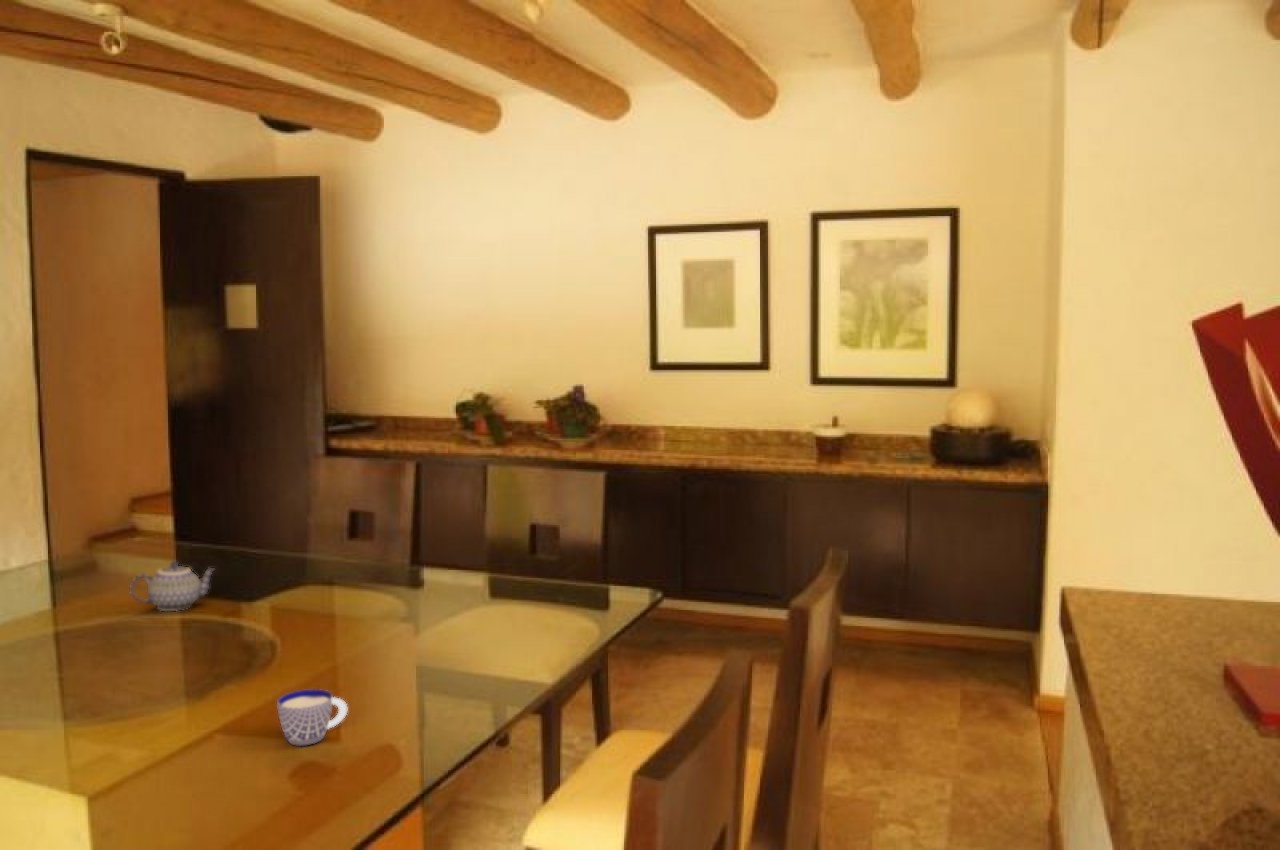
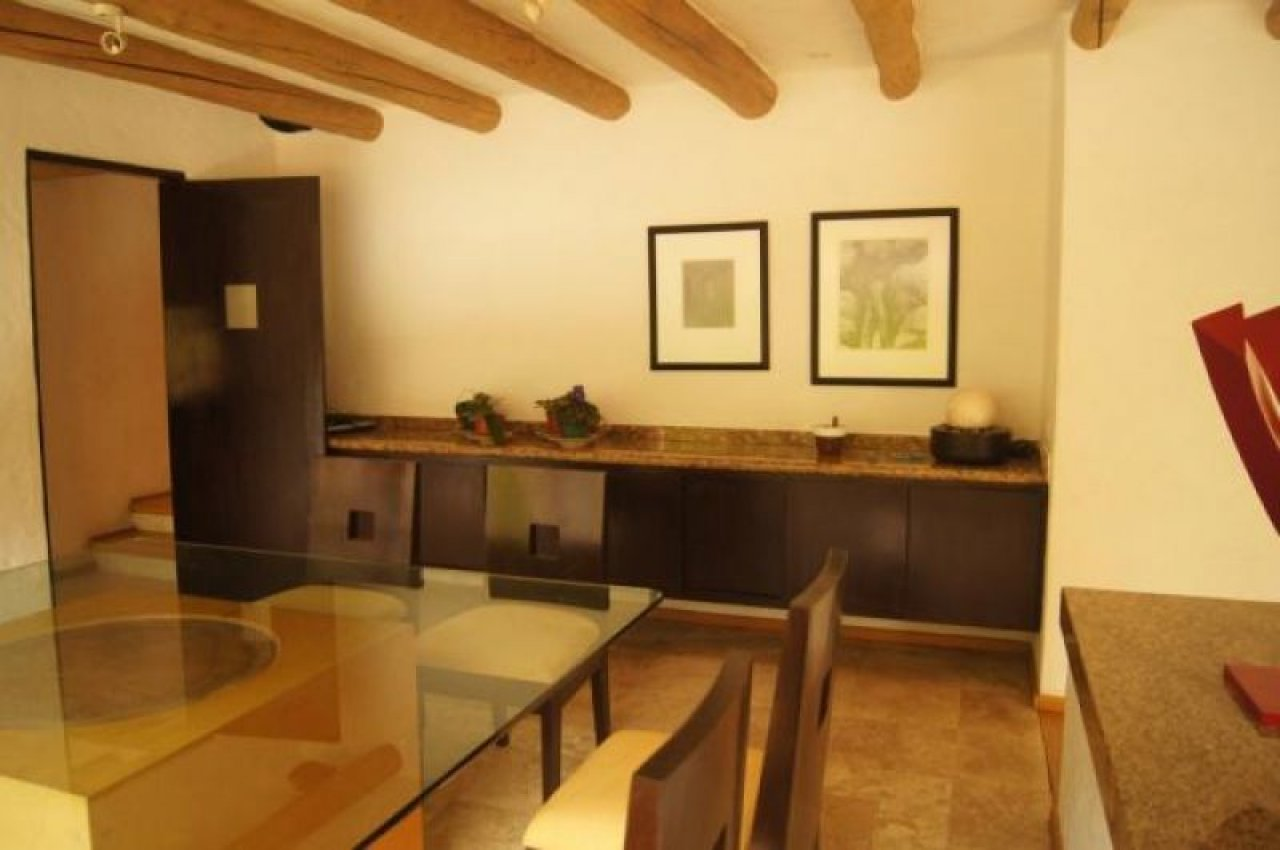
- teapot [129,560,217,612]
- cup [276,688,348,747]
